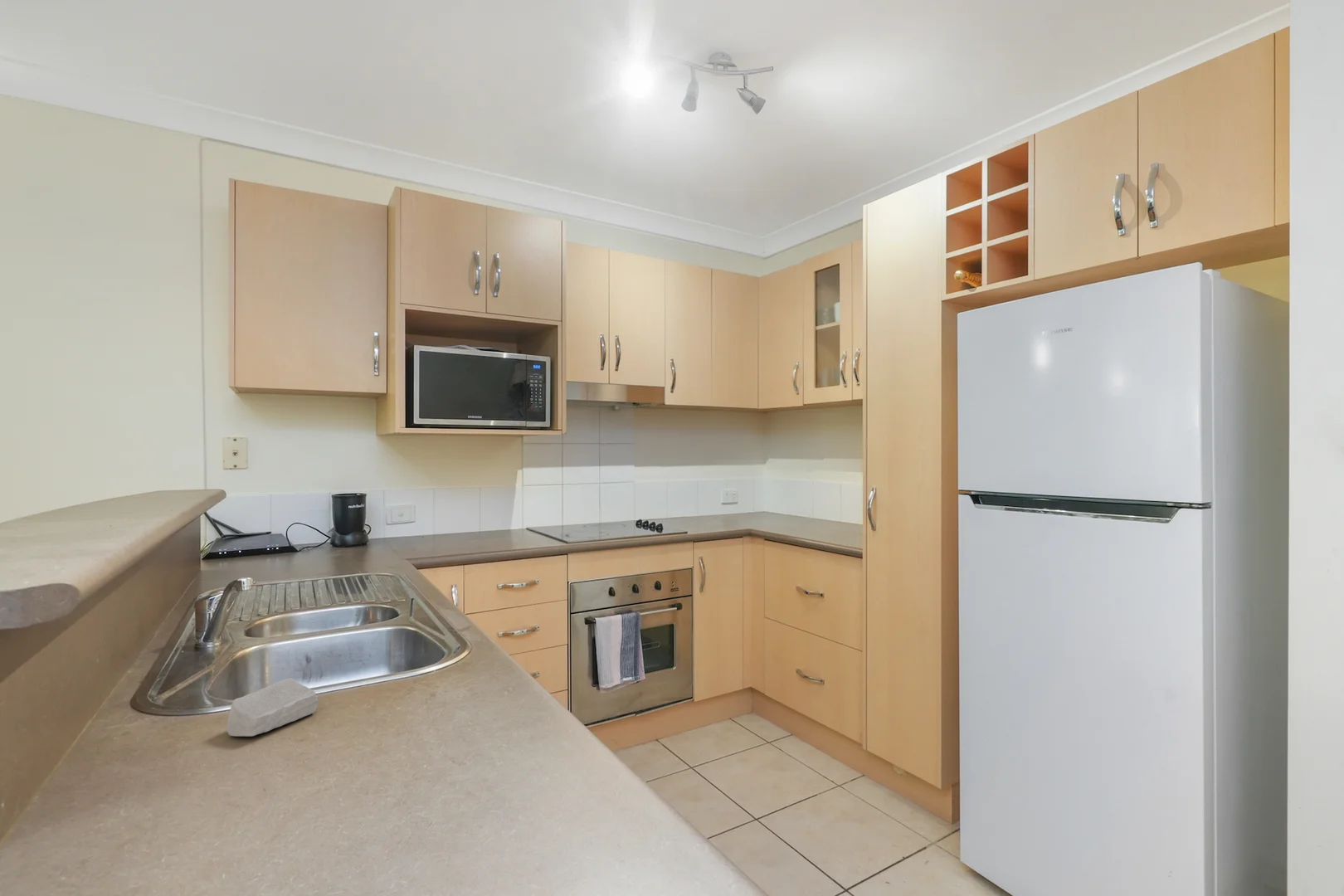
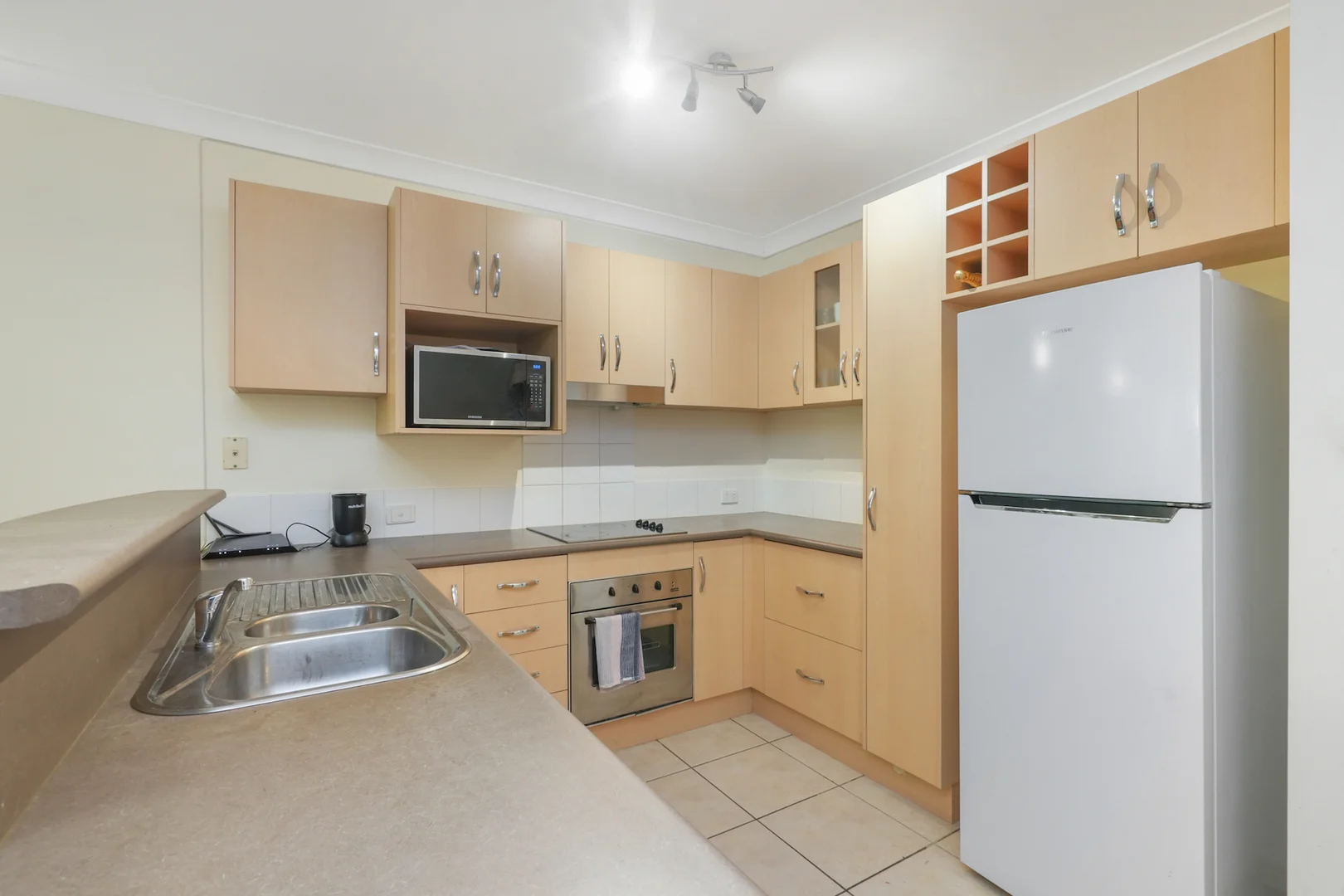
- soap bar [226,677,319,738]
